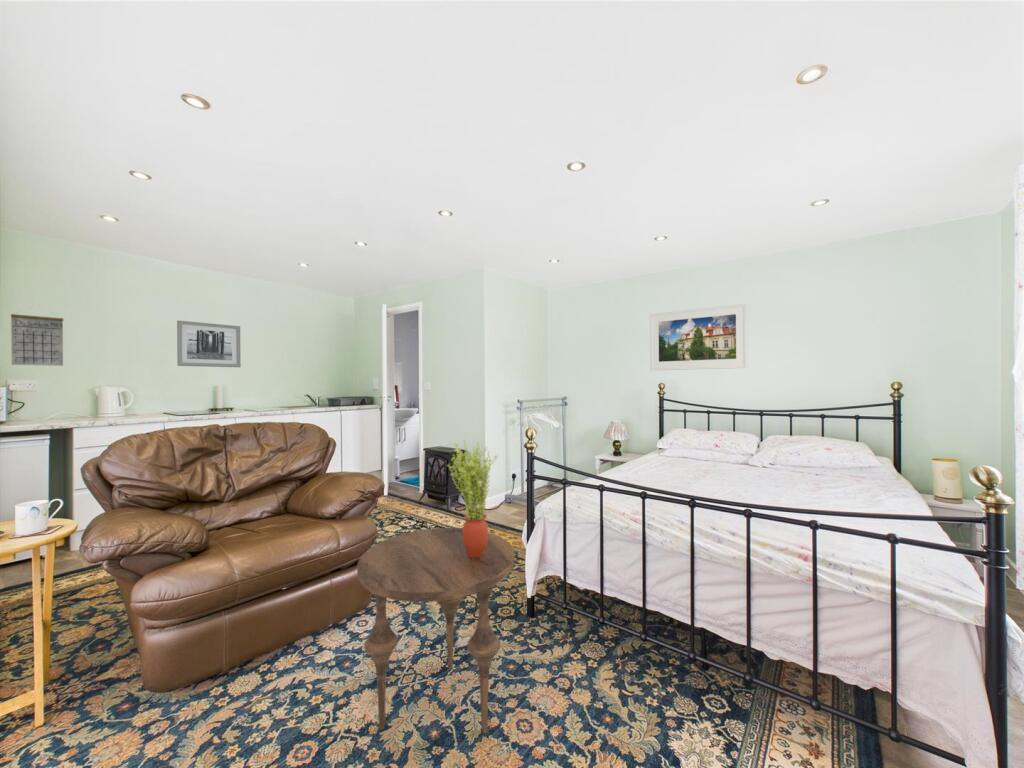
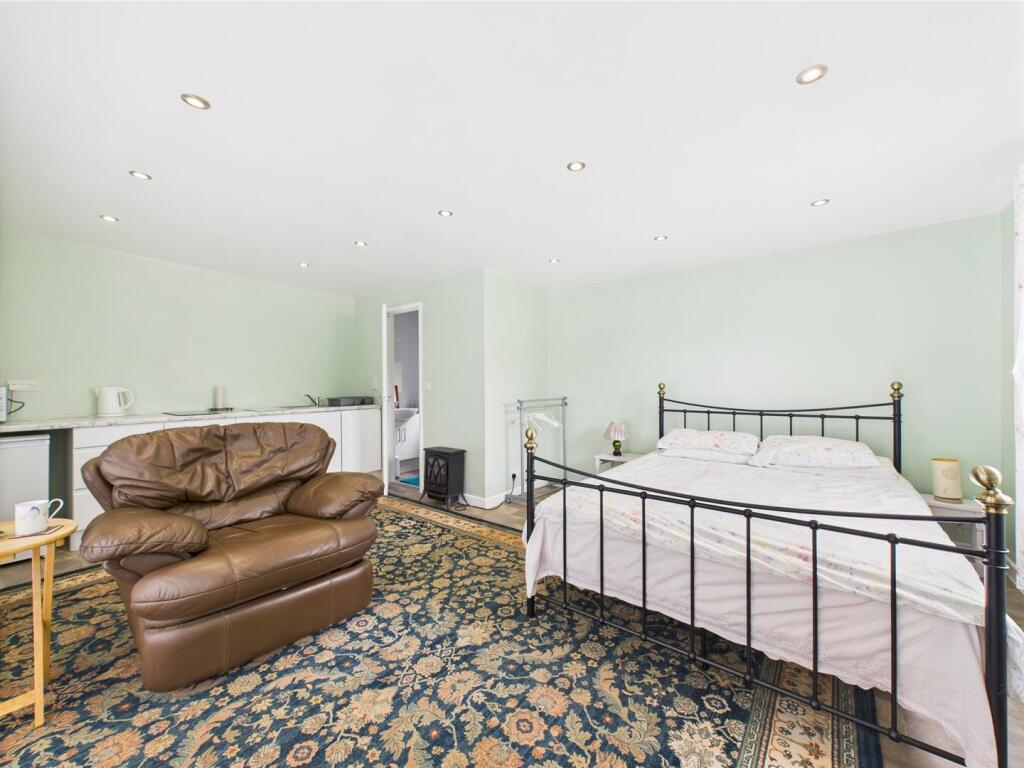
- side table [356,527,515,734]
- wall art [176,320,242,368]
- potted plant [446,440,499,558]
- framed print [649,302,748,372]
- calendar [10,305,64,367]
